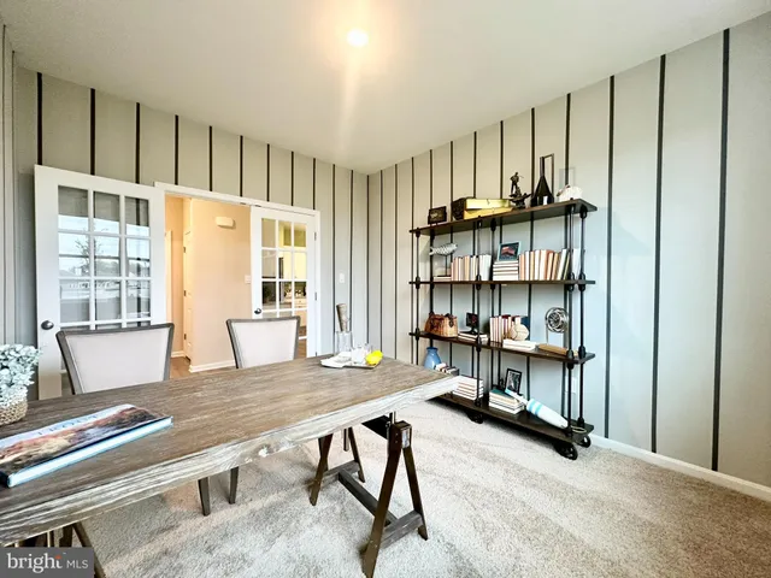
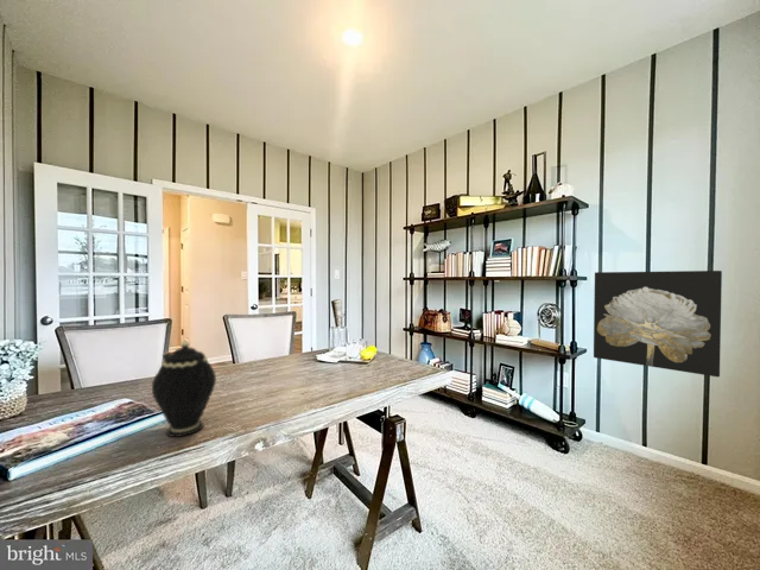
+ teapot [151,338,217,438]
+ wall art [593,270,723,378]
